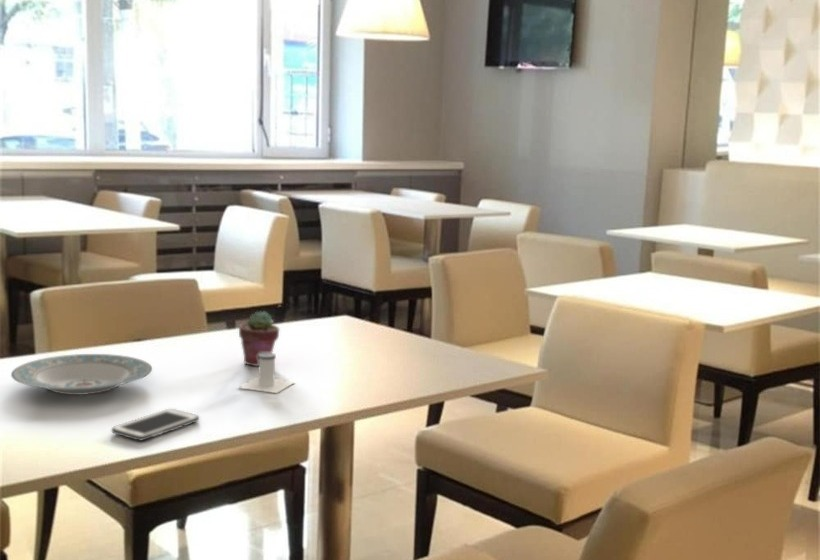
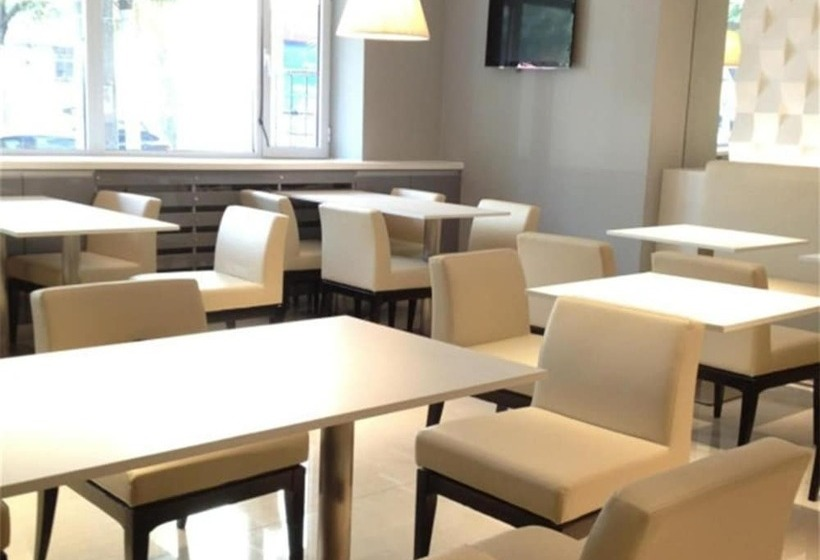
- potted succulent [238,310,280,367]
- salt shaker [236,352,296,394]
- plate [10,353,153,396]
- cell phone [111,408,200,442]
